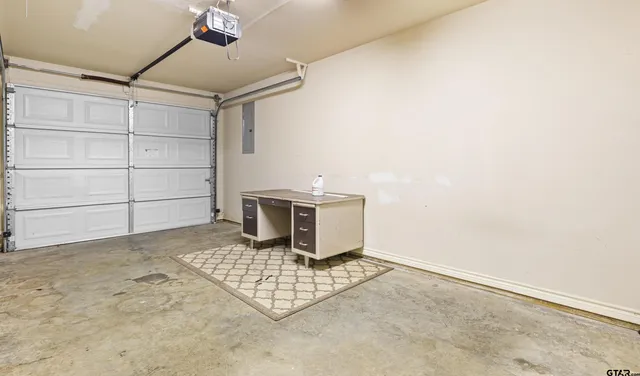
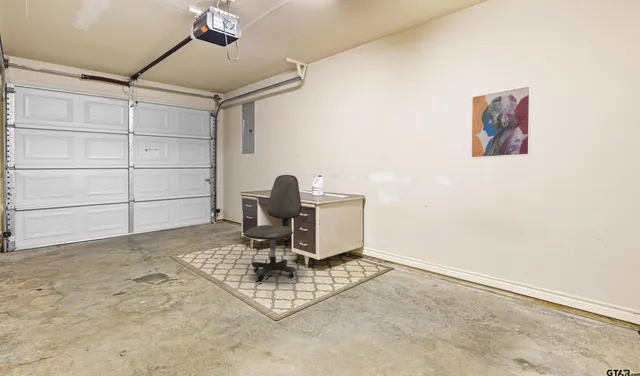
+ office chair [242,174,302,282]
+ wall art [470,84,532,159]
